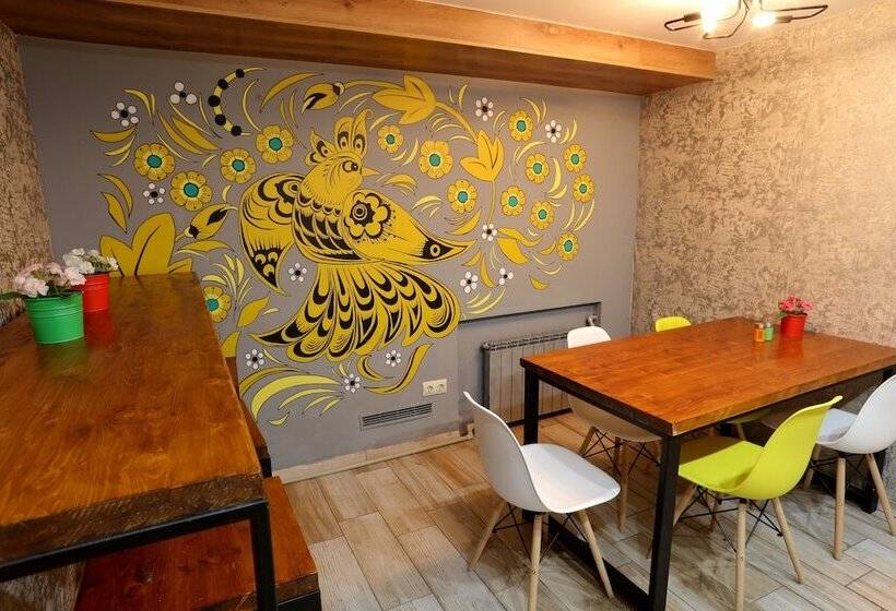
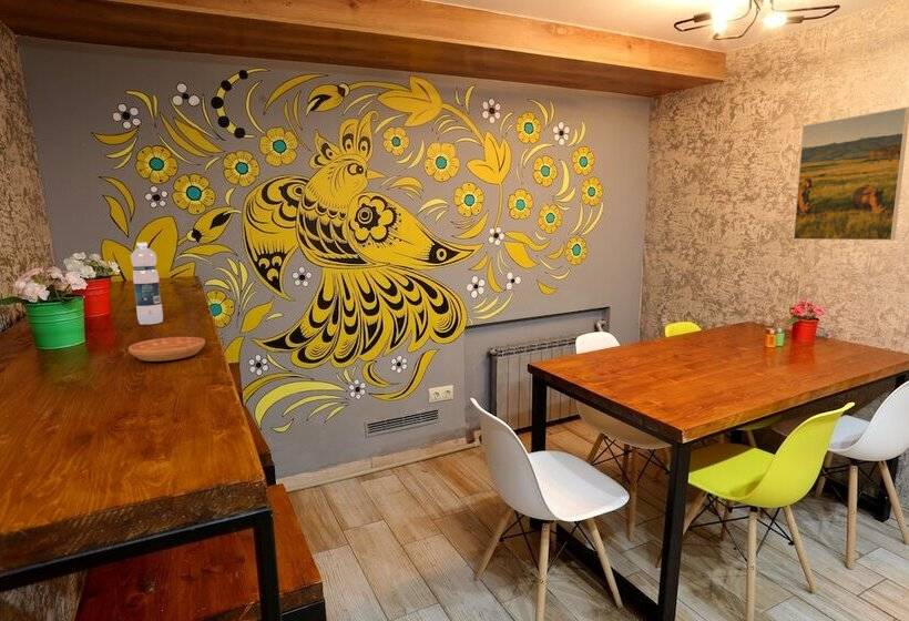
+ water bottle [130,242,164,326]
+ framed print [793,106,909,242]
+ saucer [127,336,206,363]
